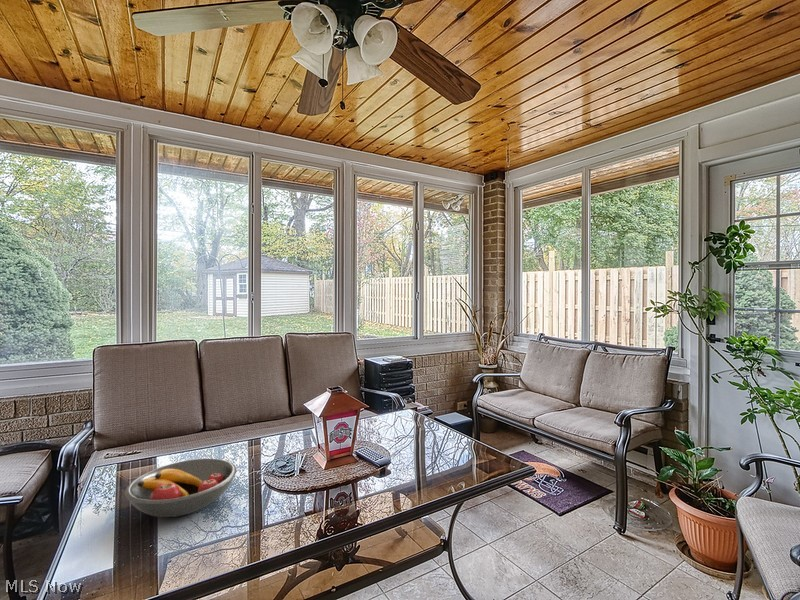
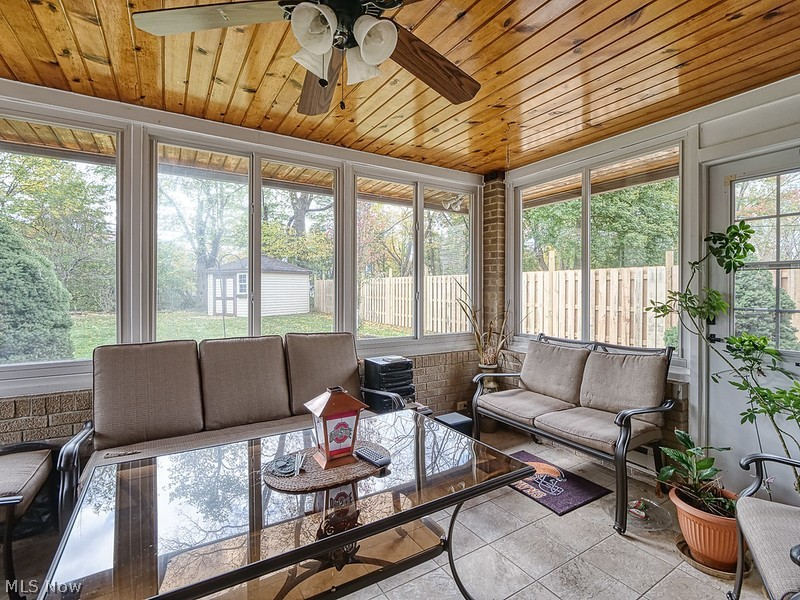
- fruit bowl [124,458,238,518]
